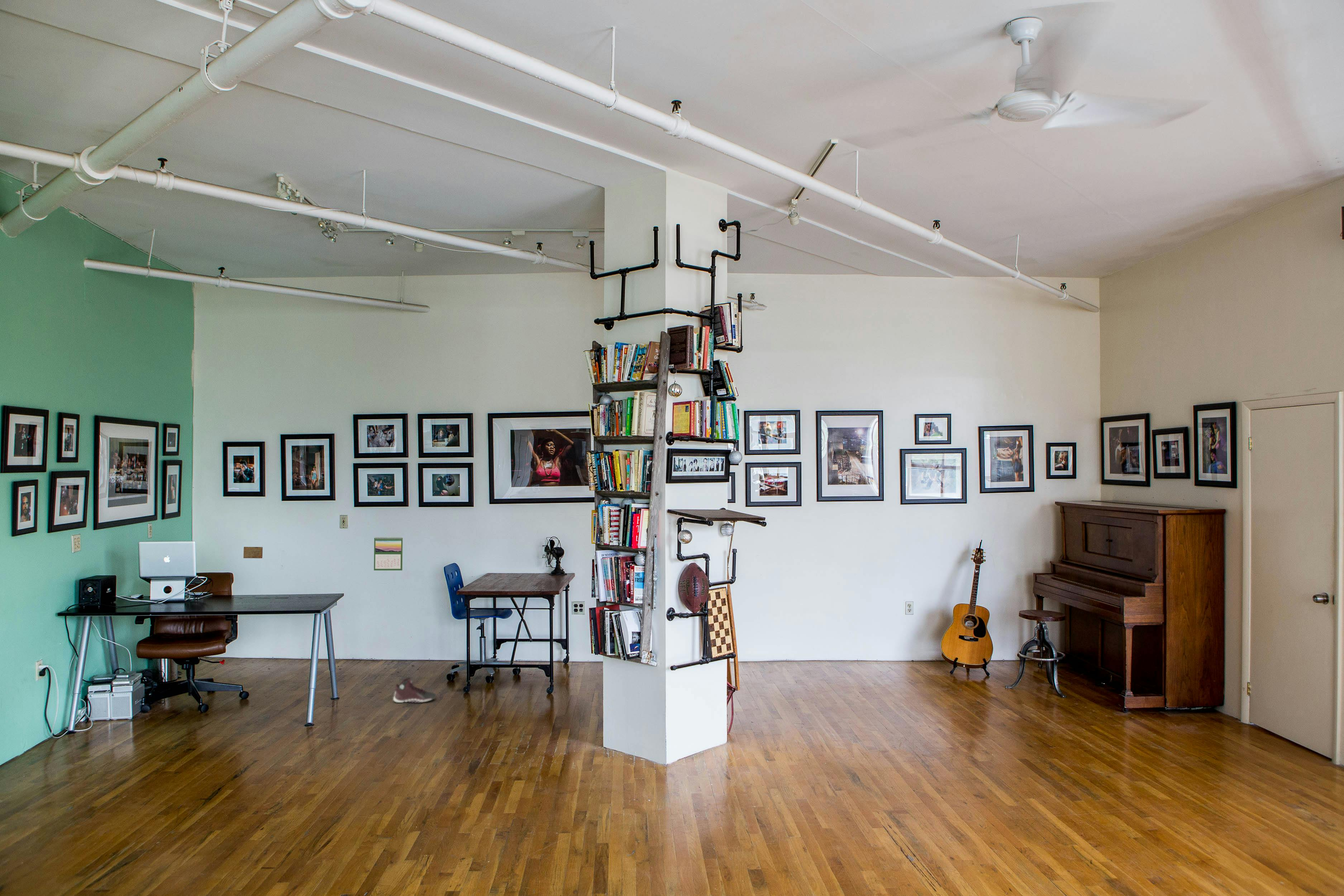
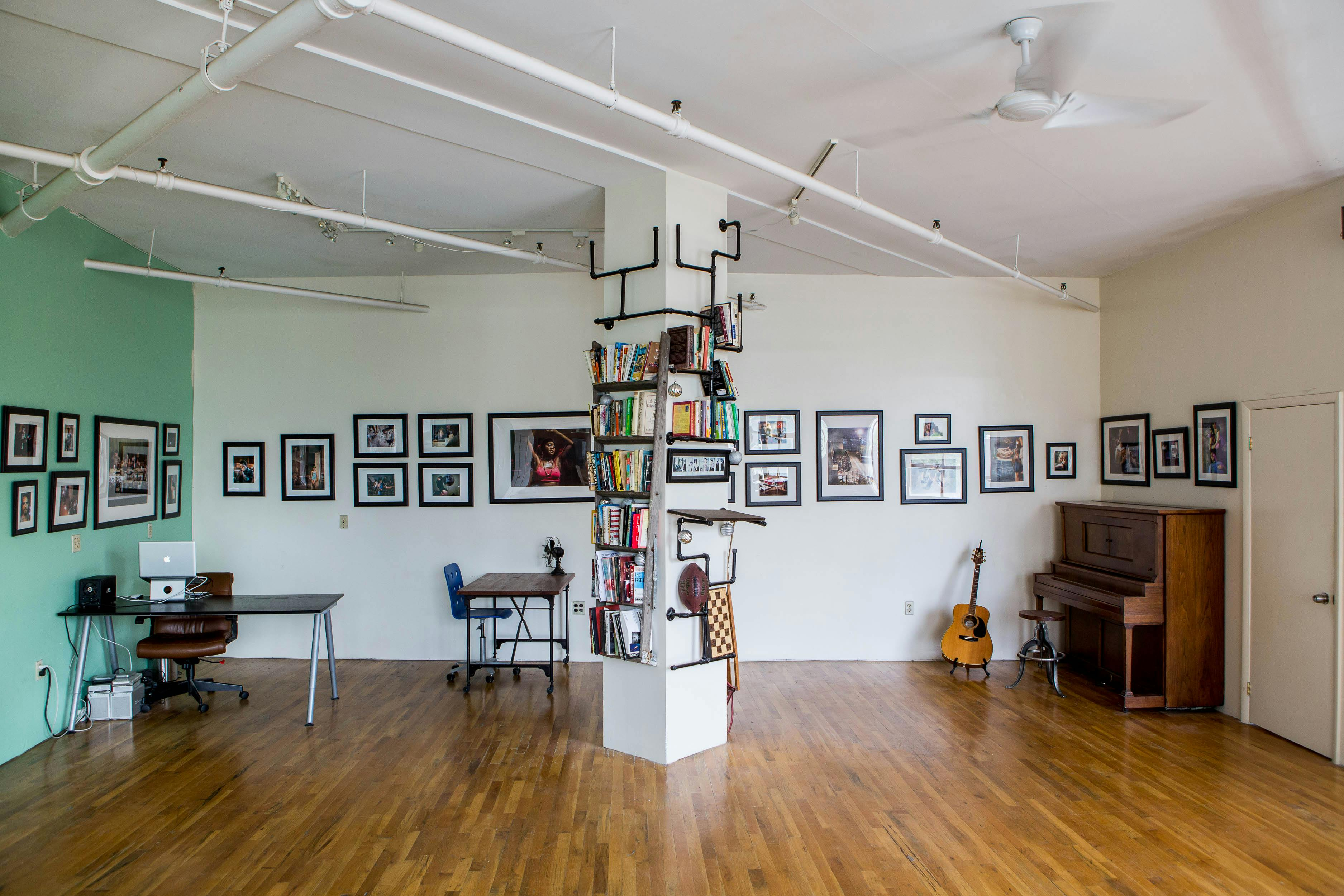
- calendar [373,536,403,571]
- sneaker [393,677,436,704]
- nameplate [243,547,263,559]
